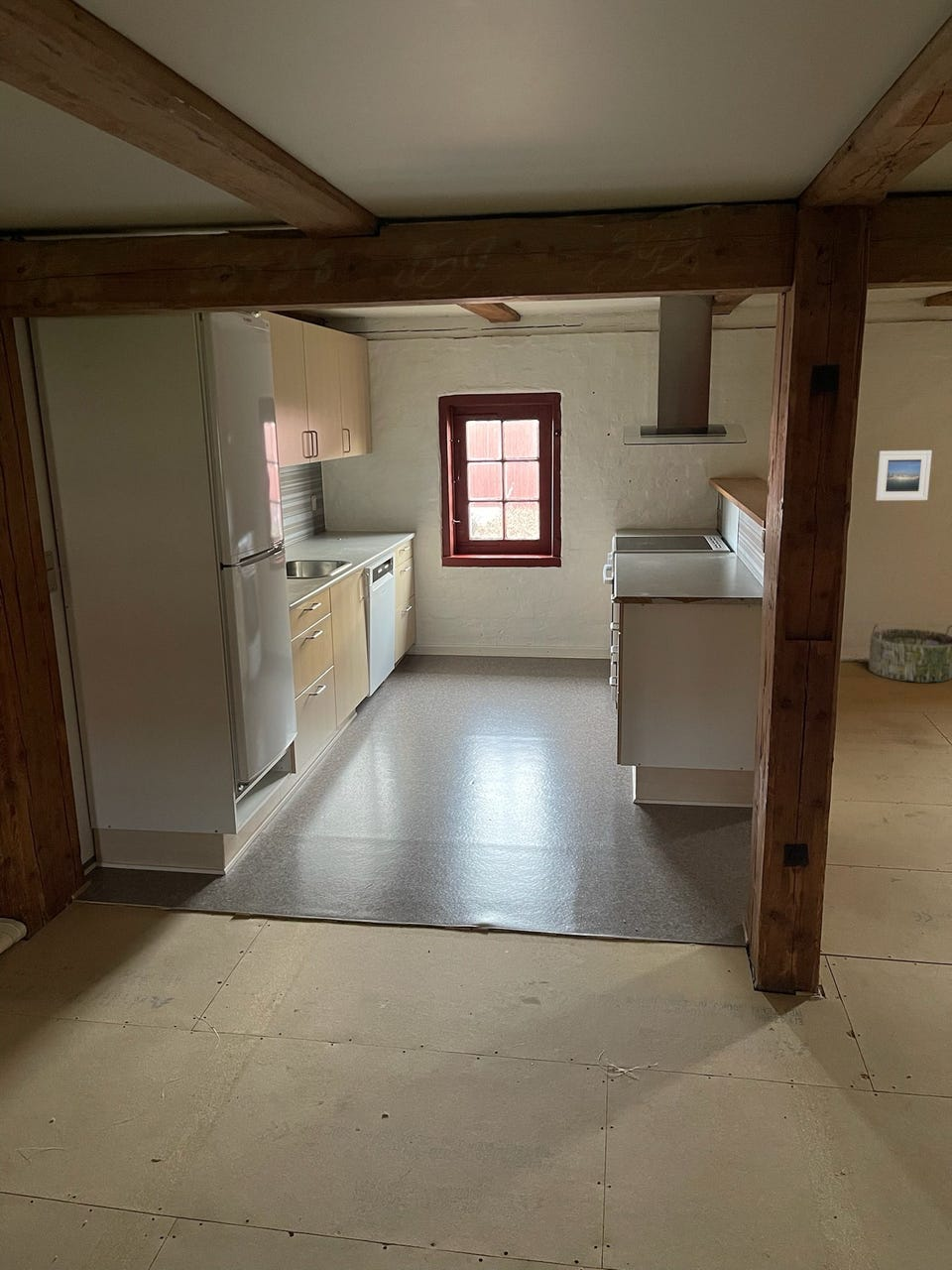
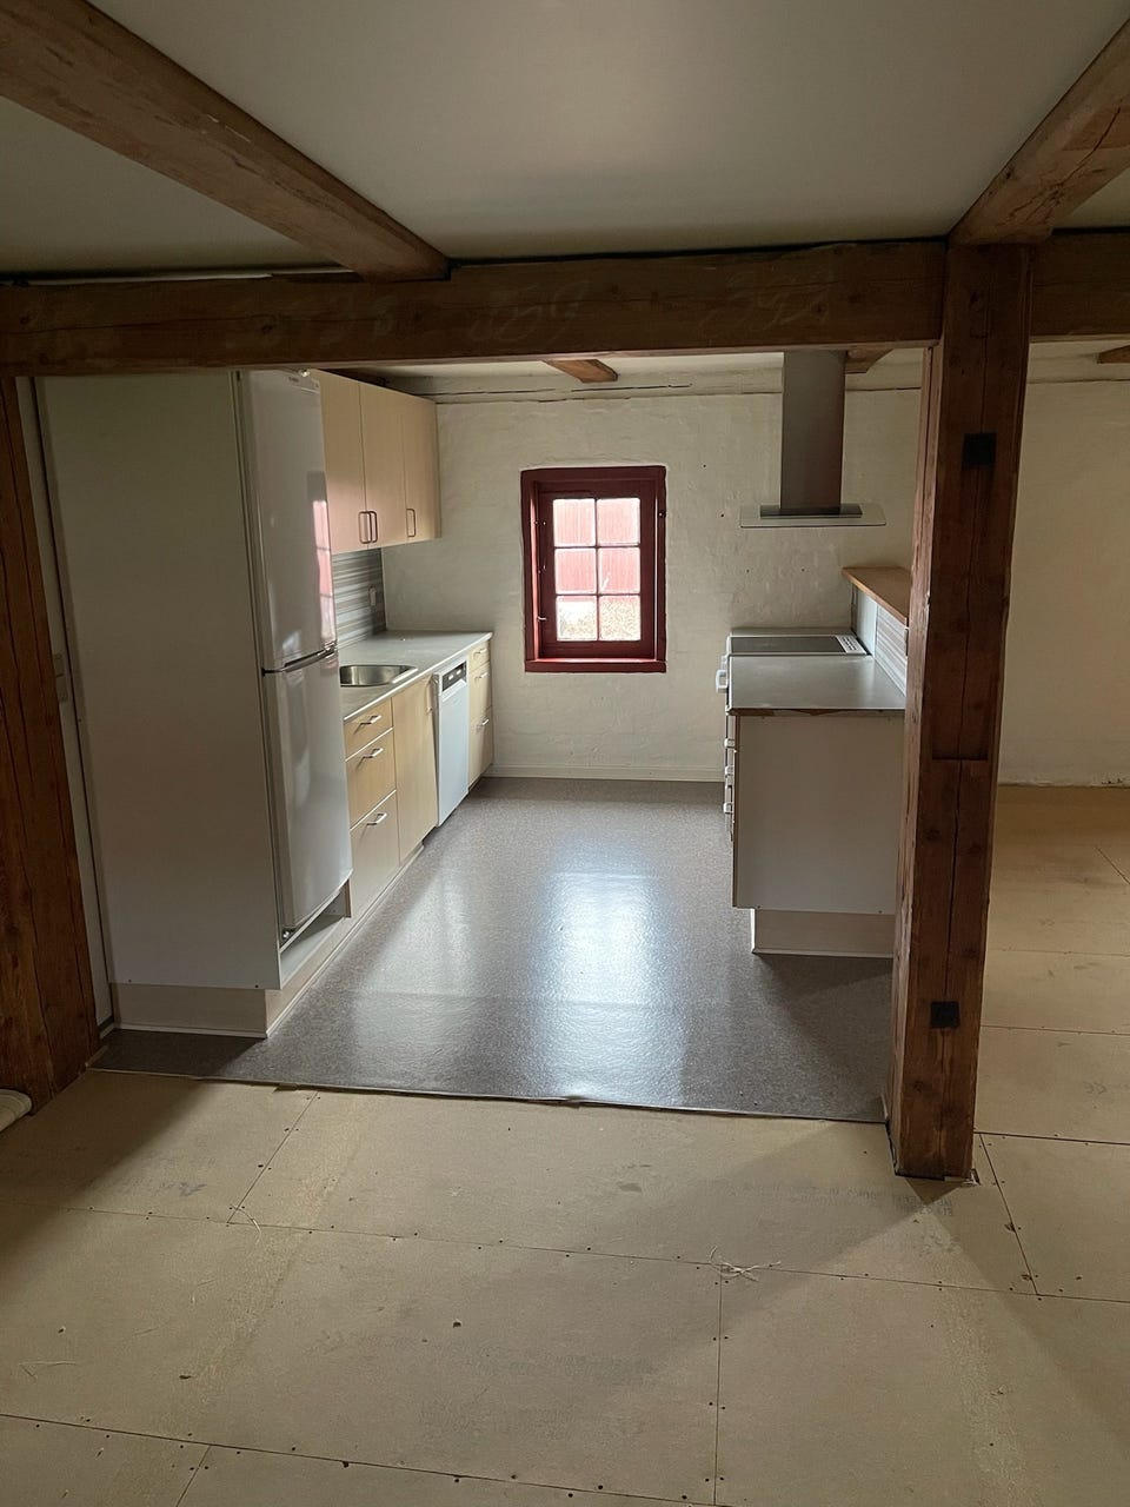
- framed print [874,449,933,502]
- basket [868,623,952,684]
